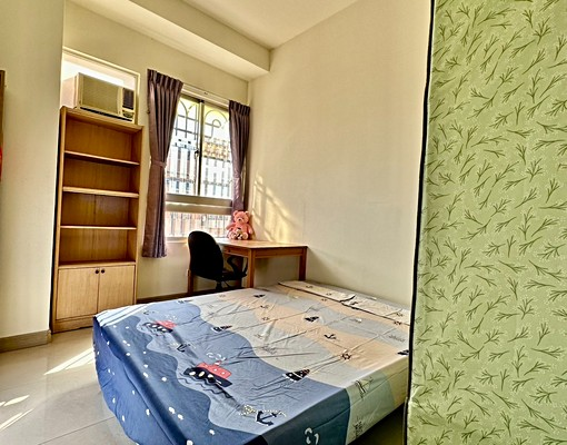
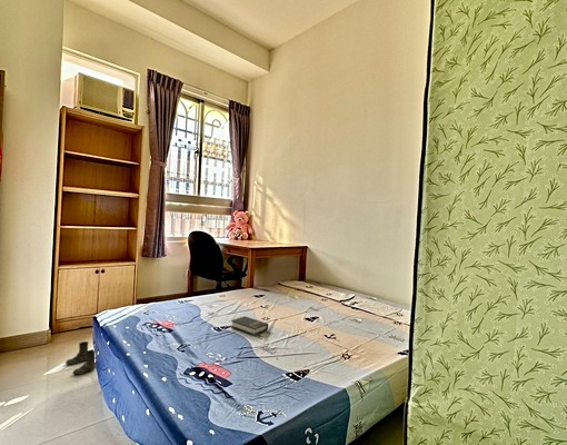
+ hardback book [230,315,269,337]
+ boots [64,340,97,376]
